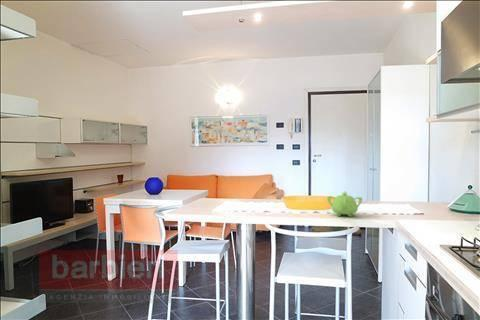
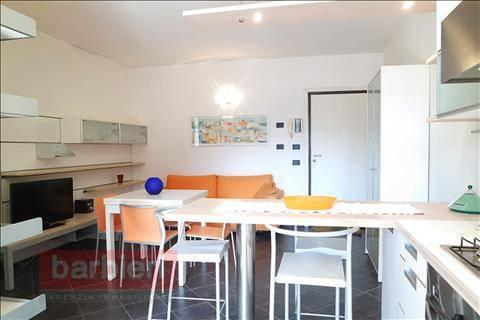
- teapot [326,191,363,218]
